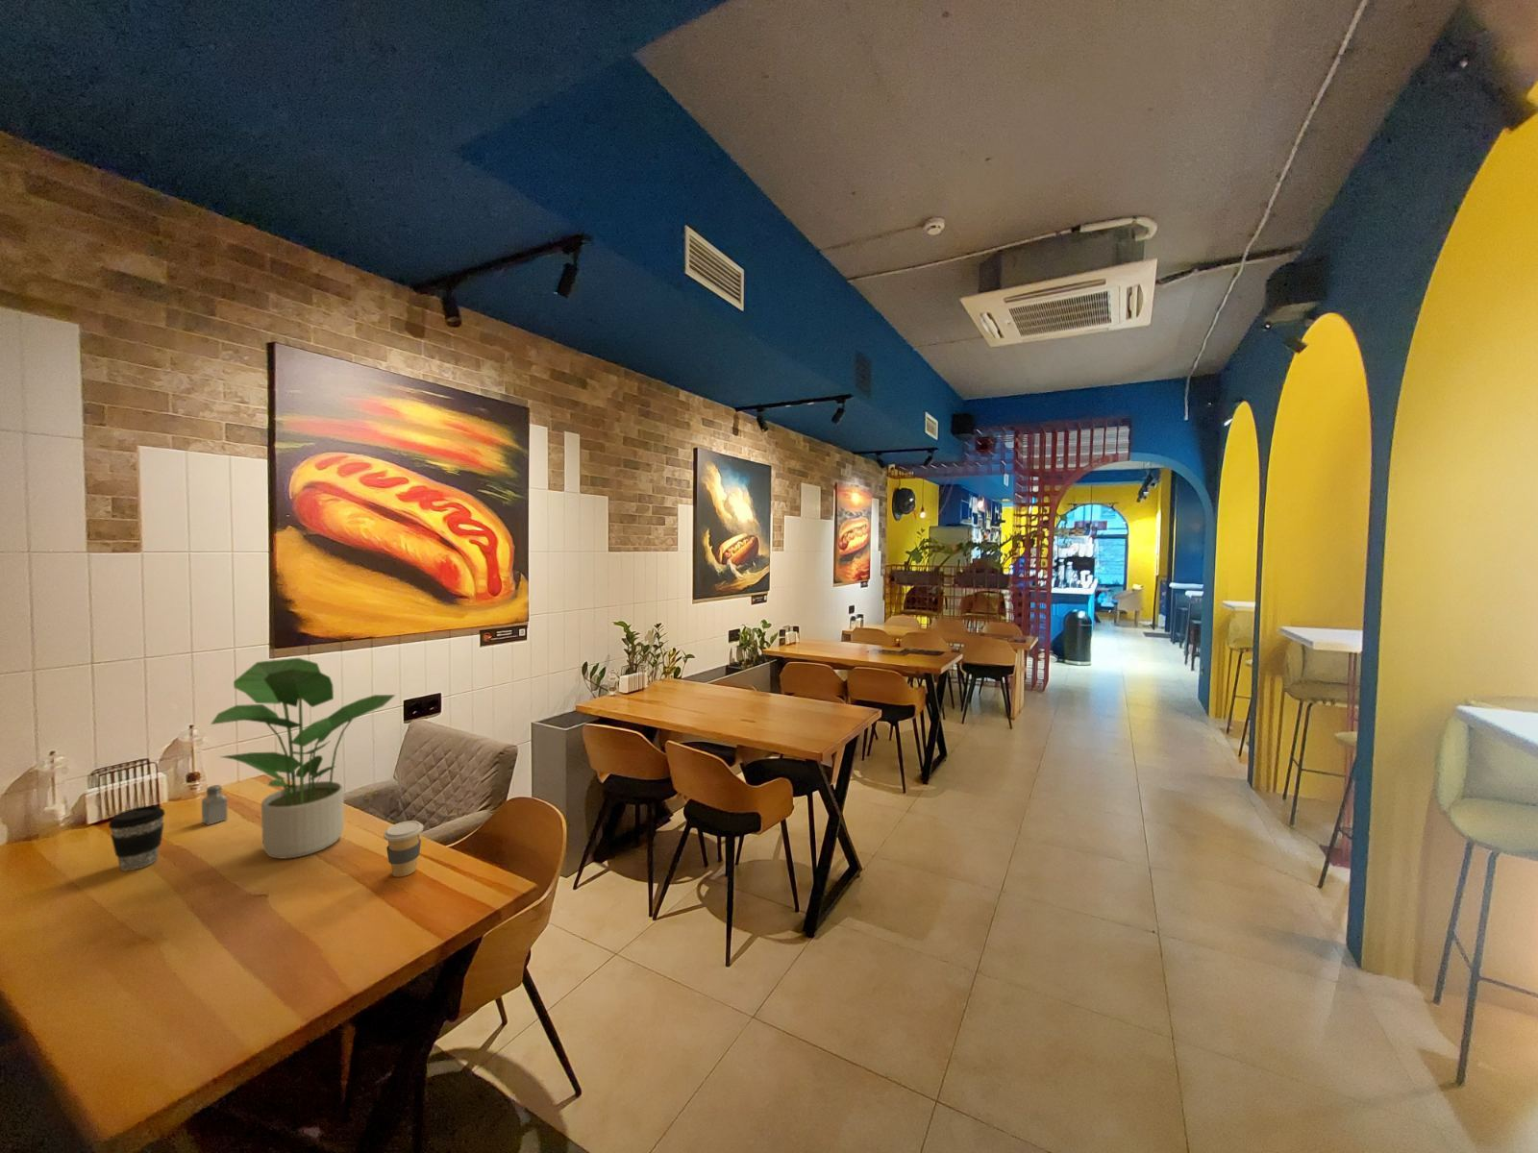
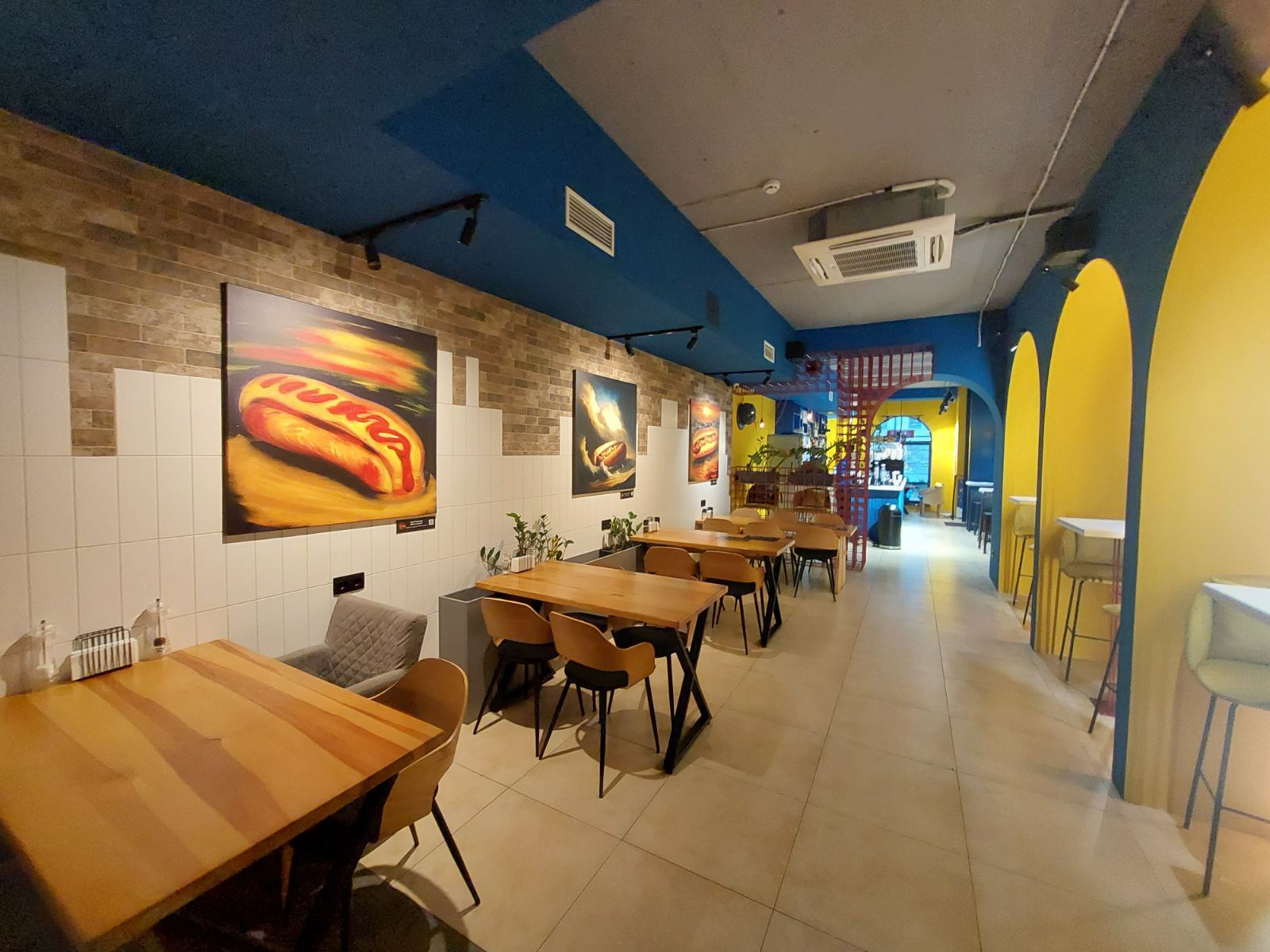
- saltshaker [201,784,229,826]
- coffee cup [108,804,166,872]
- potted plant [210,658,396,859]
- coffee cup [383,820,424,878]
